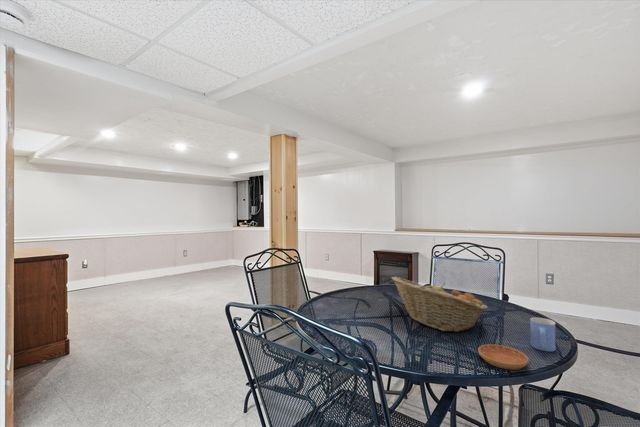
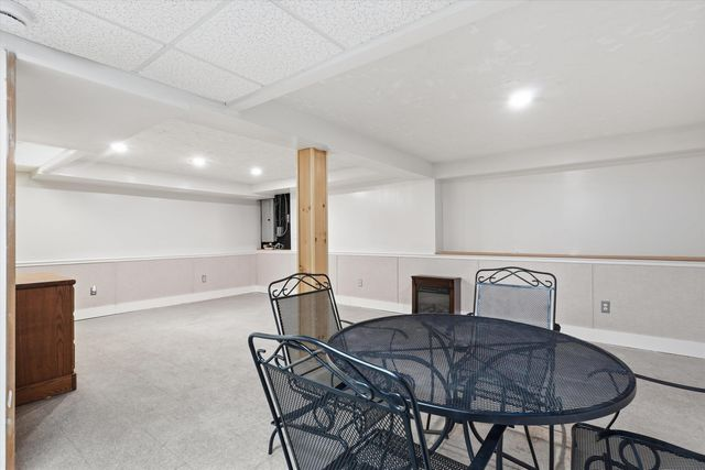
- saucer [477,343,530,371]
- fruit basket [390,276,489,333]
- mug [529,317,556,352]
